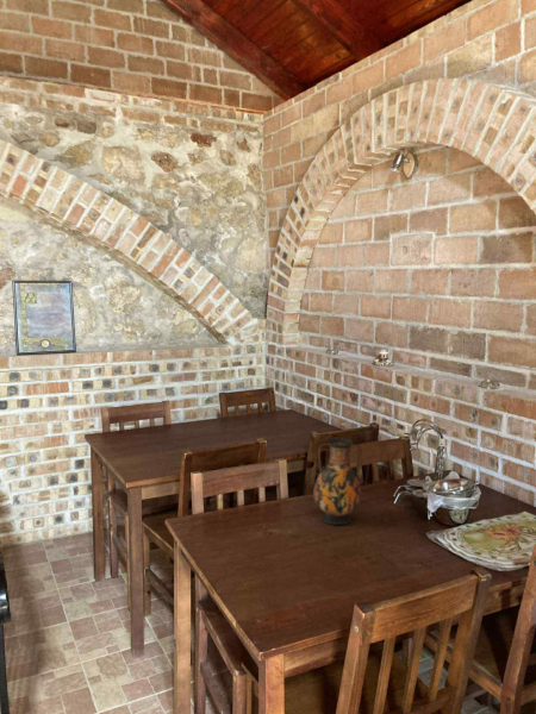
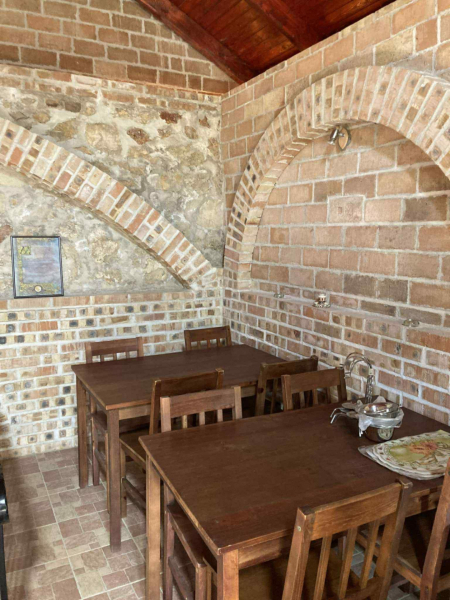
- vase [312,437,363,526]
